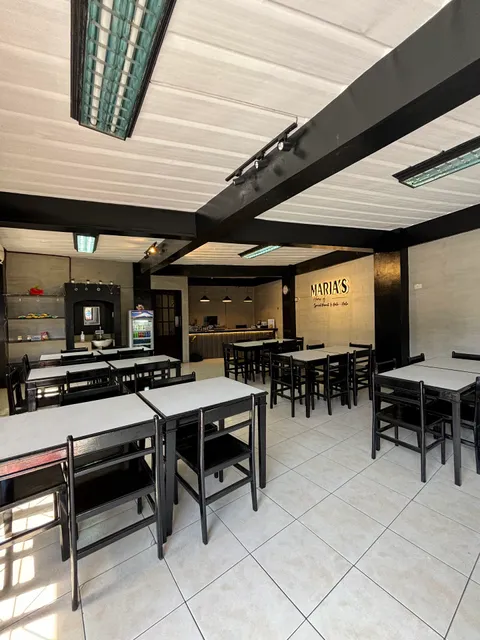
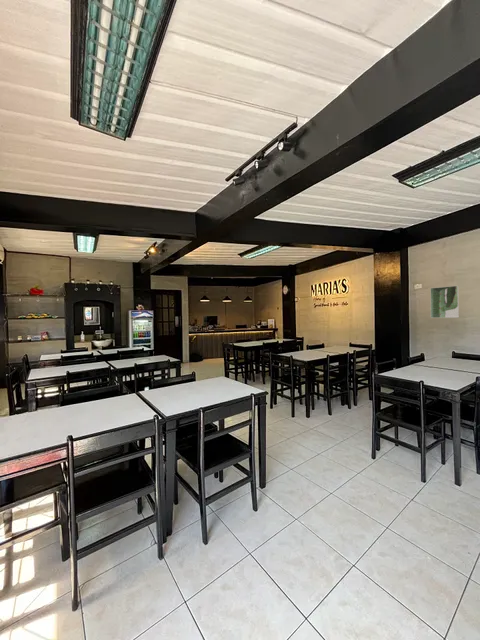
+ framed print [429,285,460,319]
